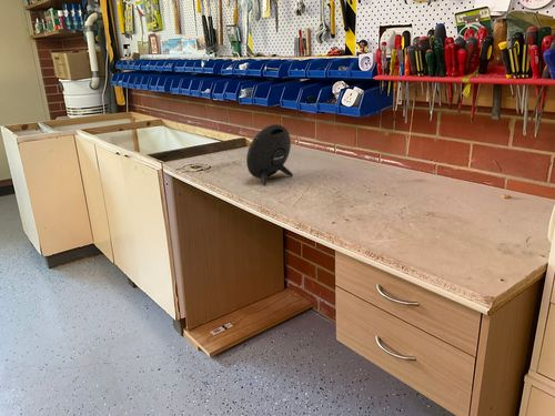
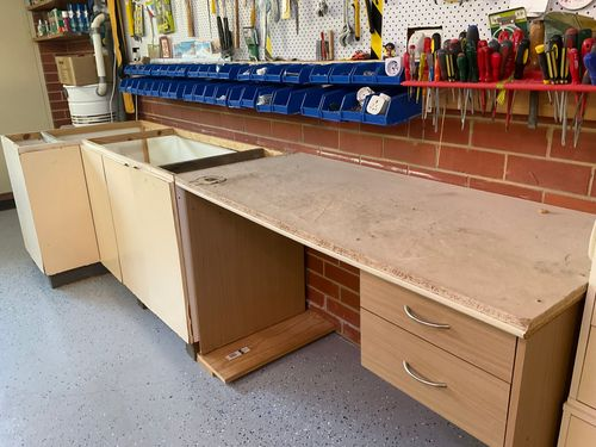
- speaker [245,123,294,186]
